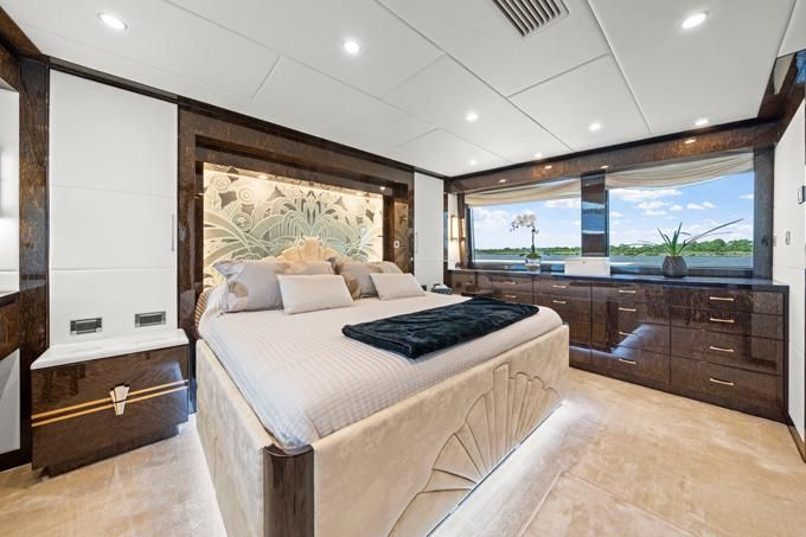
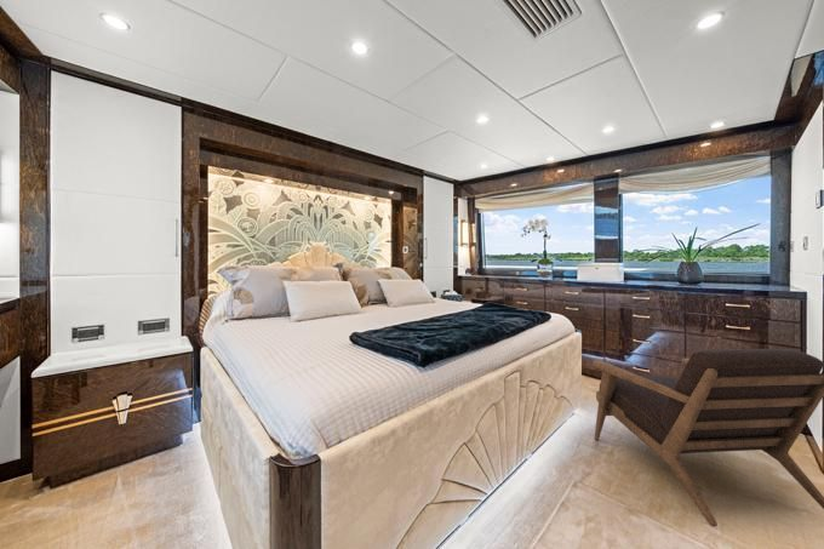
+ armchair [593,347,824,527]
